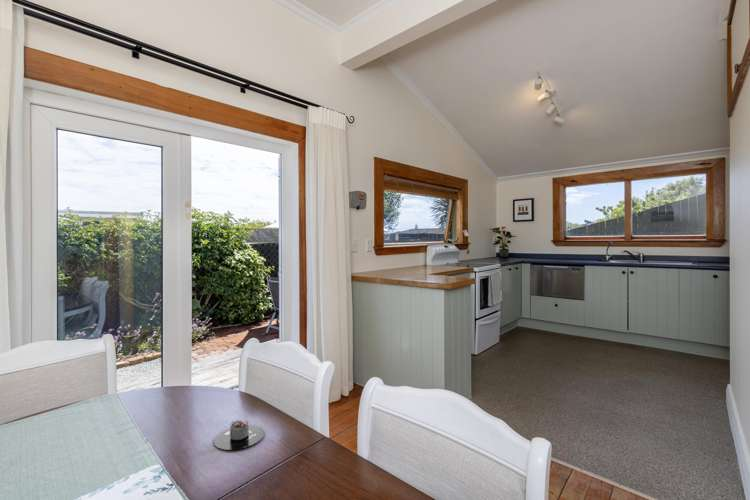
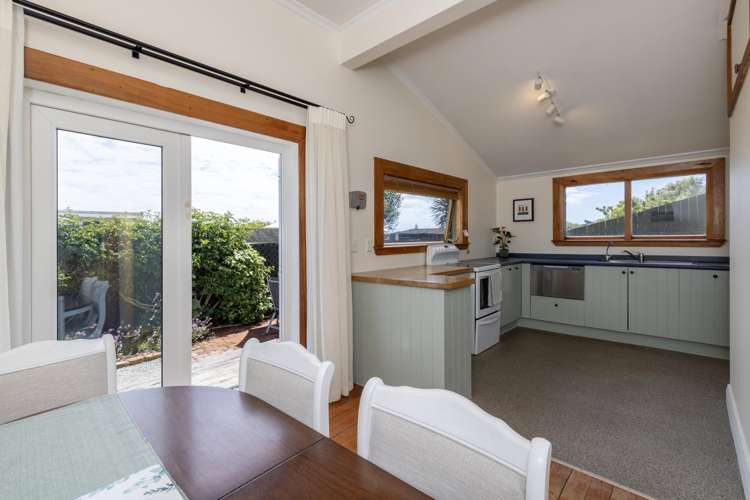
- candle [213,419,265,451]
